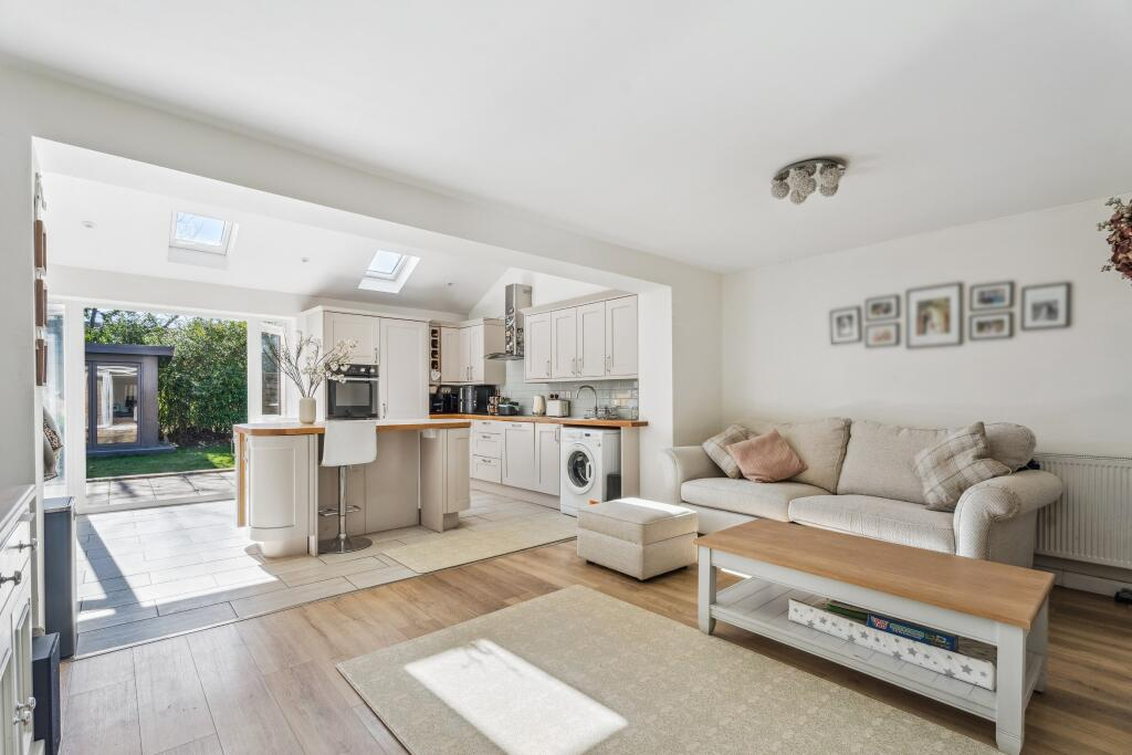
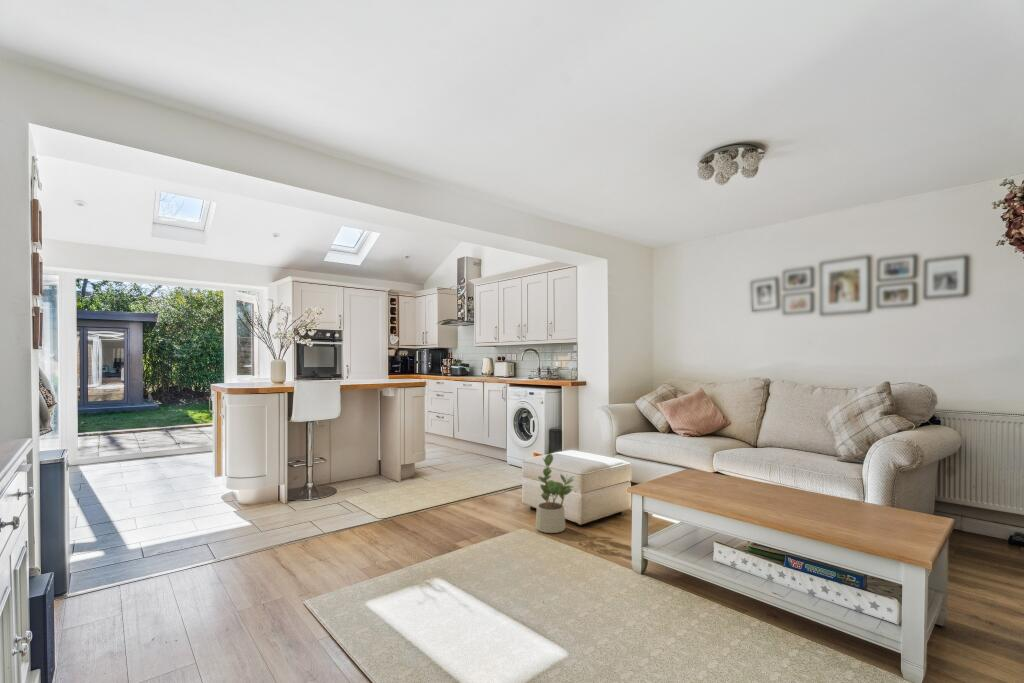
+ potted plant [534,453,575,534]
